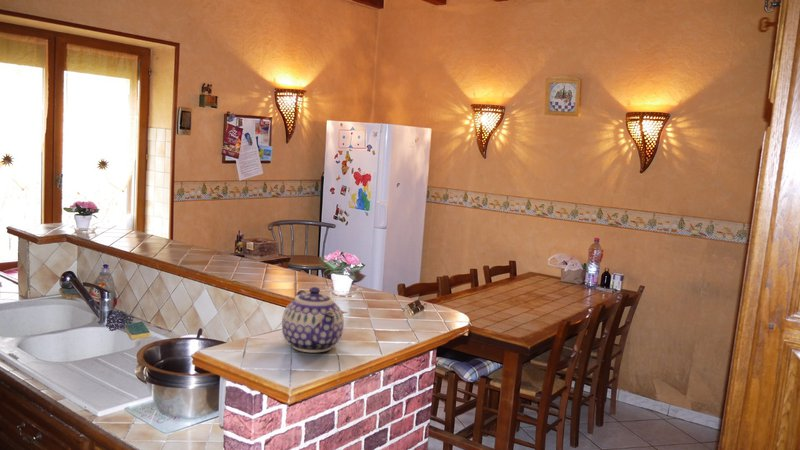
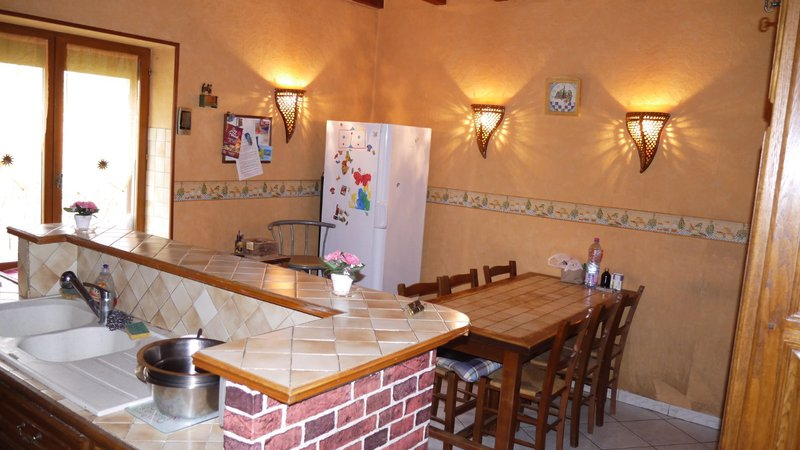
- teapot [281,286,345,353]
